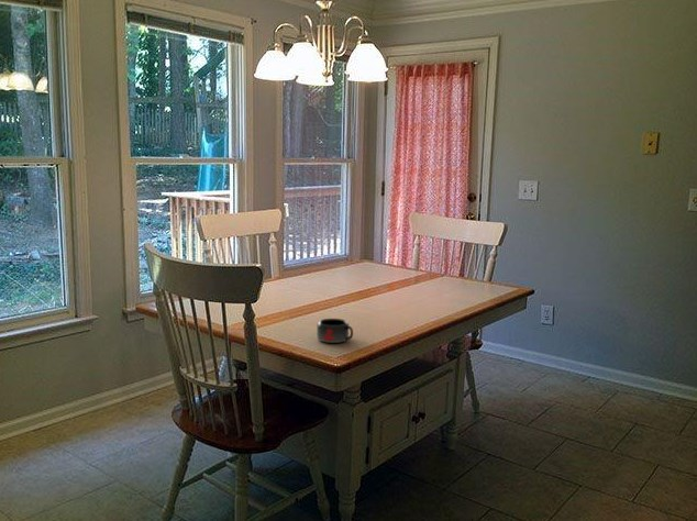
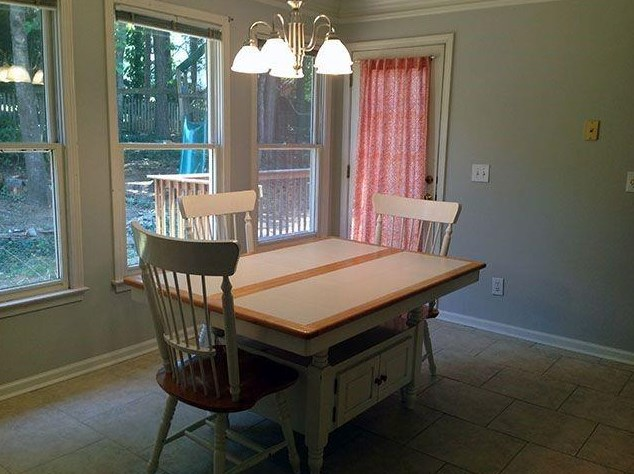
- mug [316,318,354,344]
